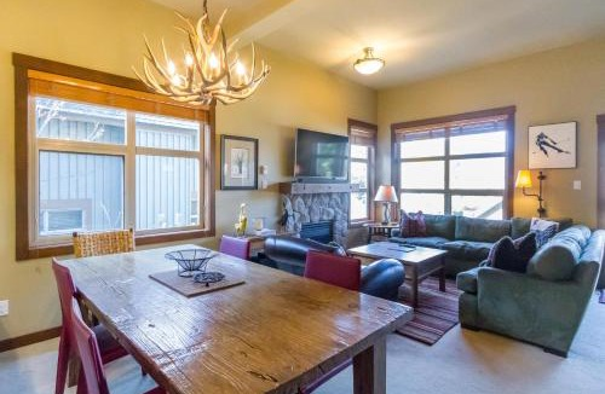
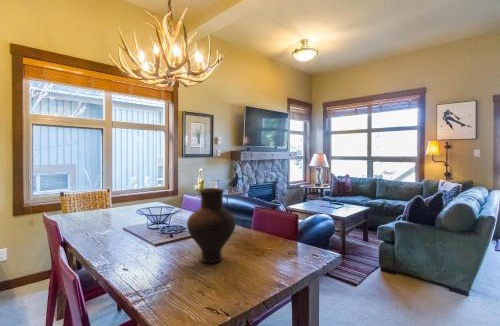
+ vase [186,187,237,264]
